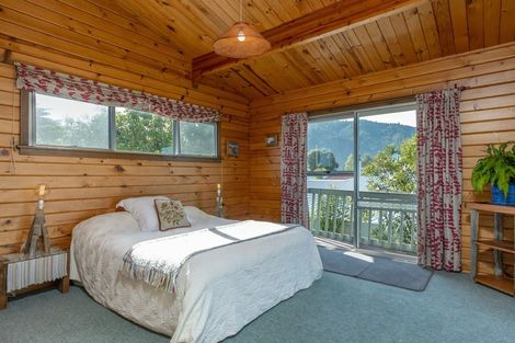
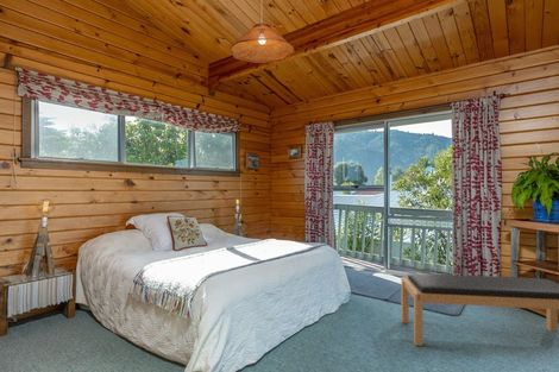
+ bench [400,273,559,347]
